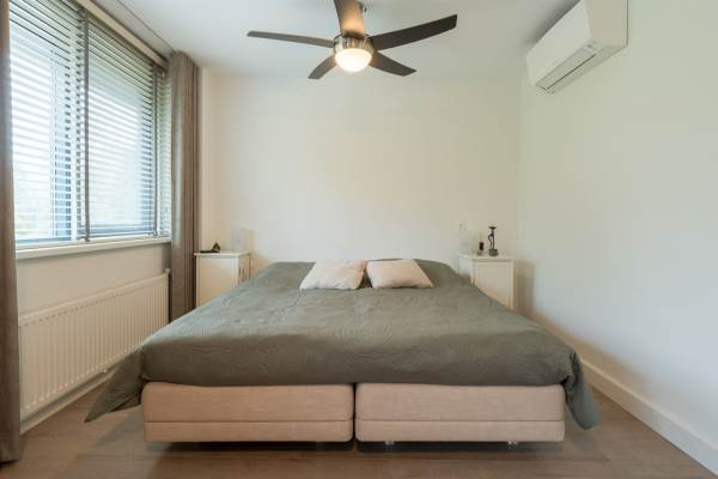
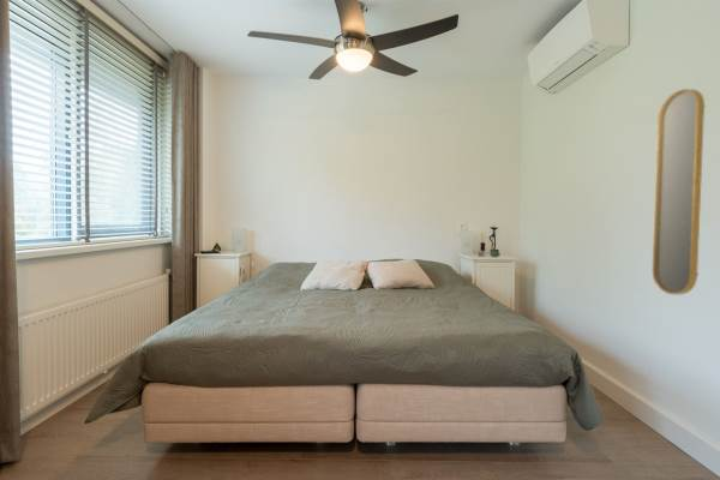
+ home mirror [652,88,706,295]
